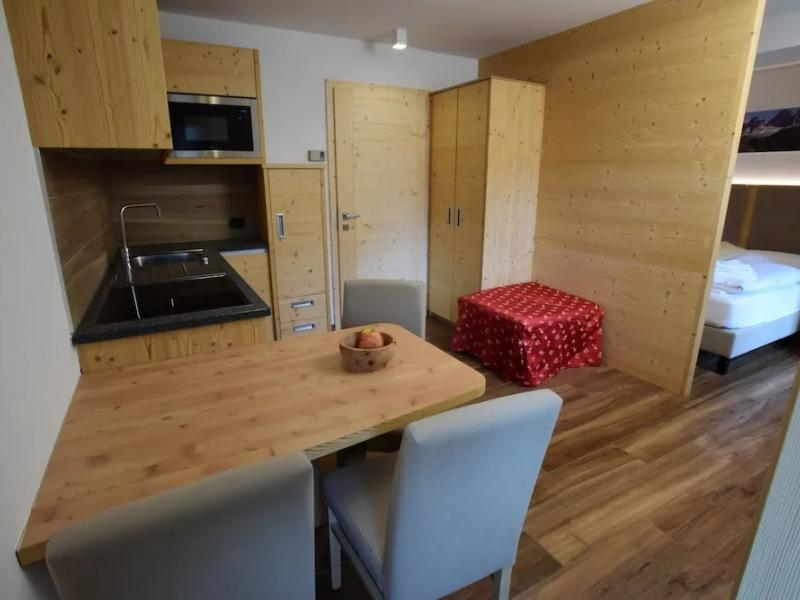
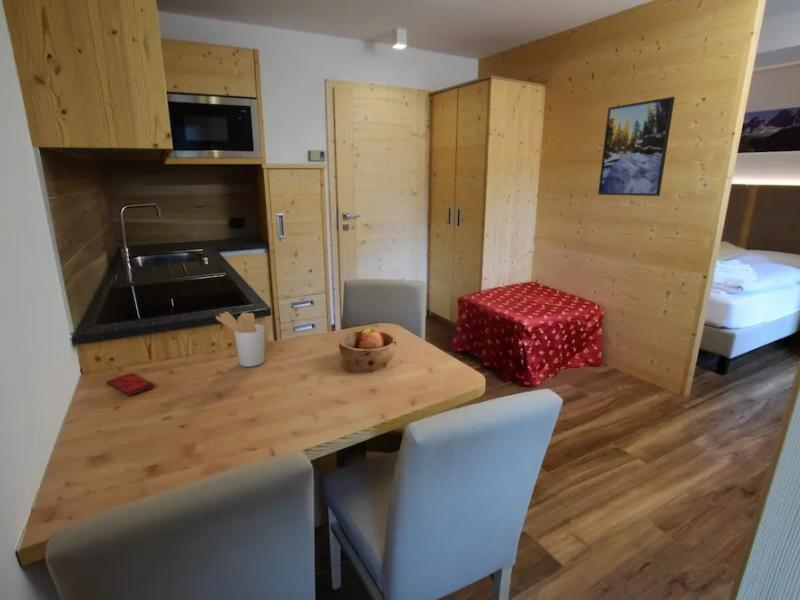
+ smartphone [105,372,155,396]
+ utensil holder [215,311,266,368]
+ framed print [597,96,676,197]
